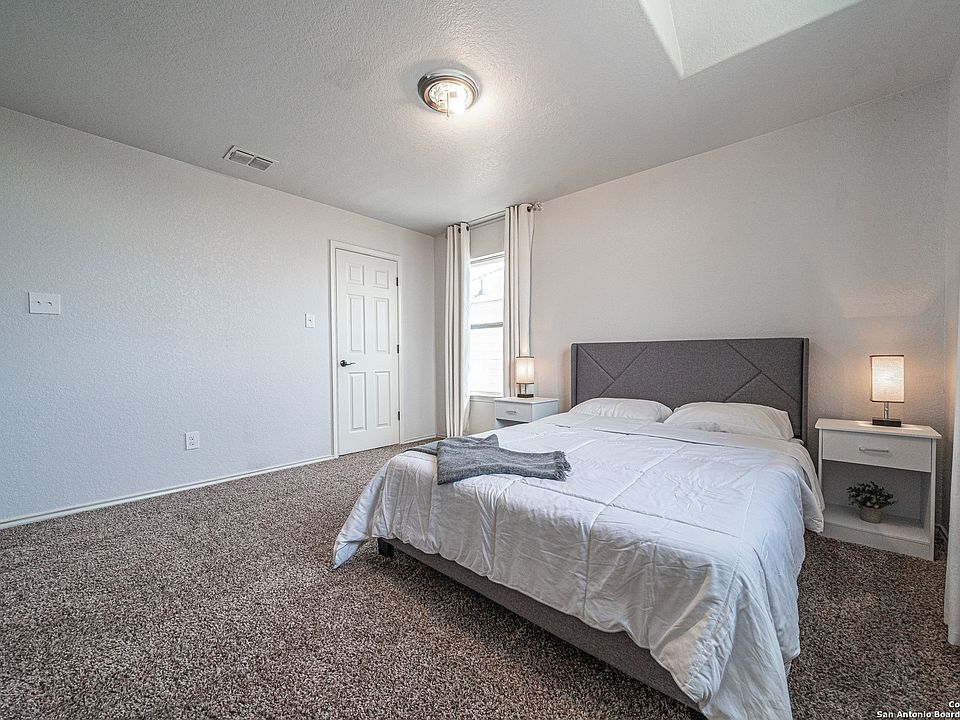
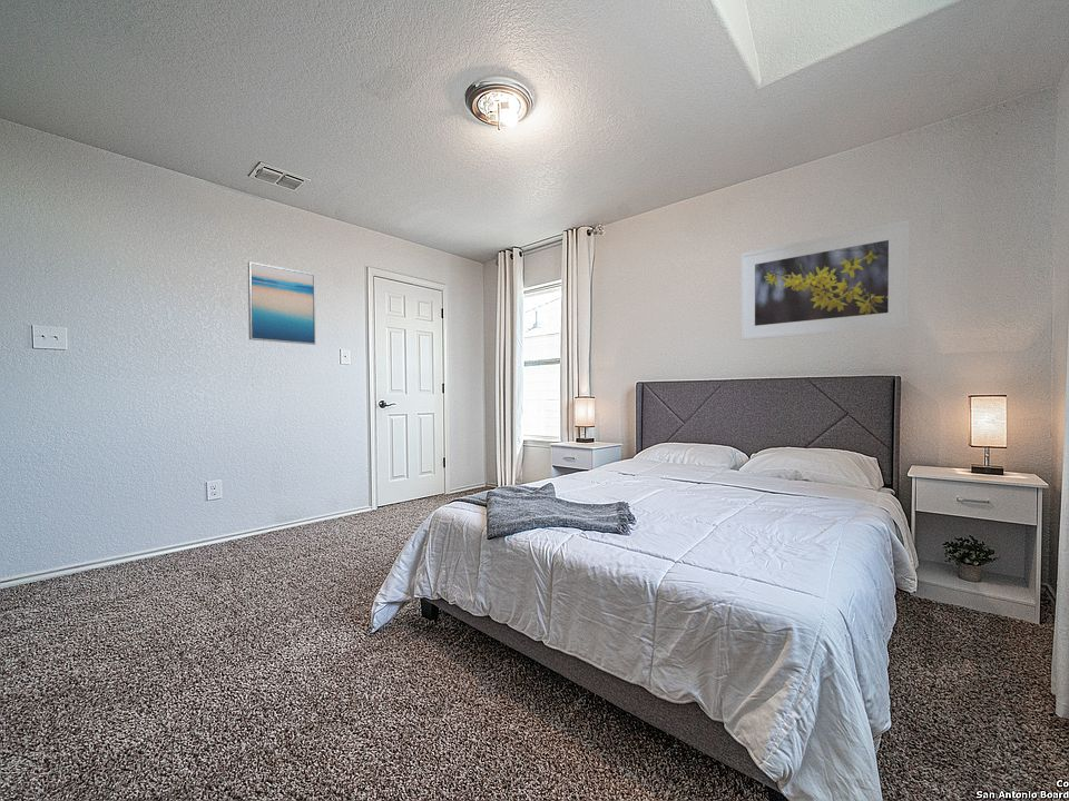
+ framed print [739,219,910,342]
+ wall art [247,260,316,346]
